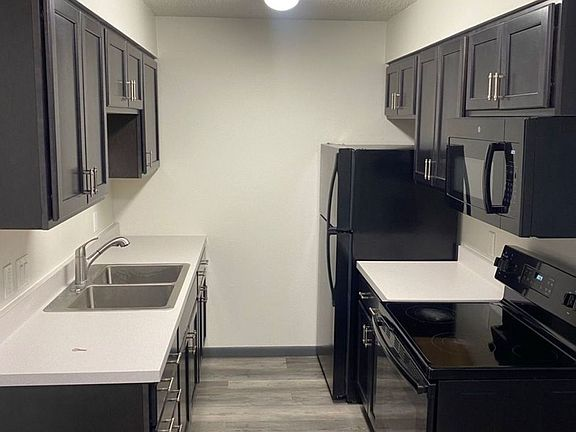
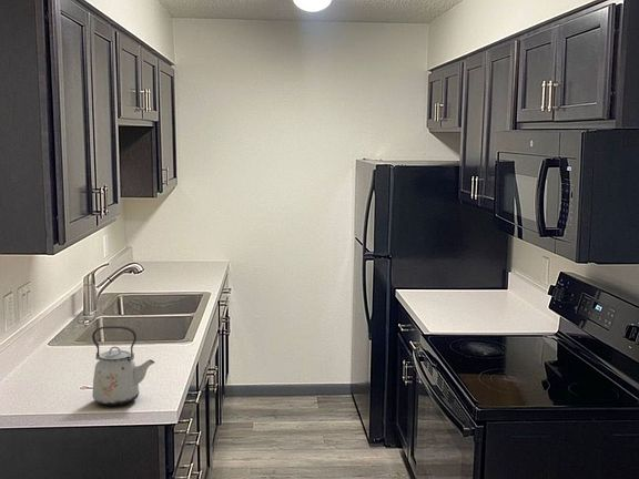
+ kettle [91,325,155,407]
